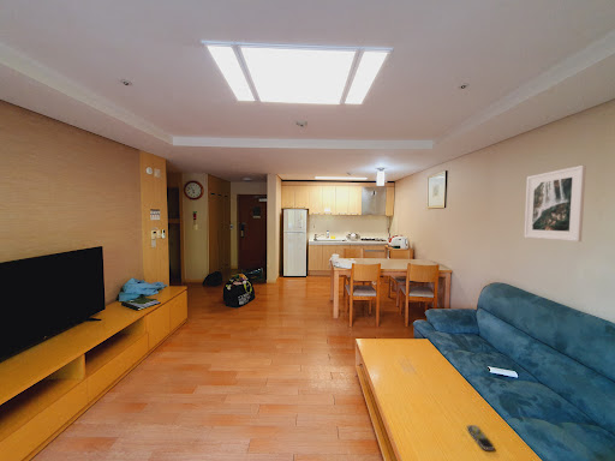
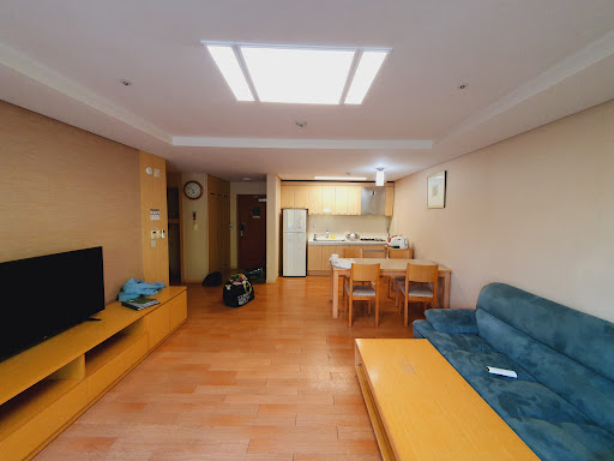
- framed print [523,164,587,243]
- remote control [466,424,495,450]
